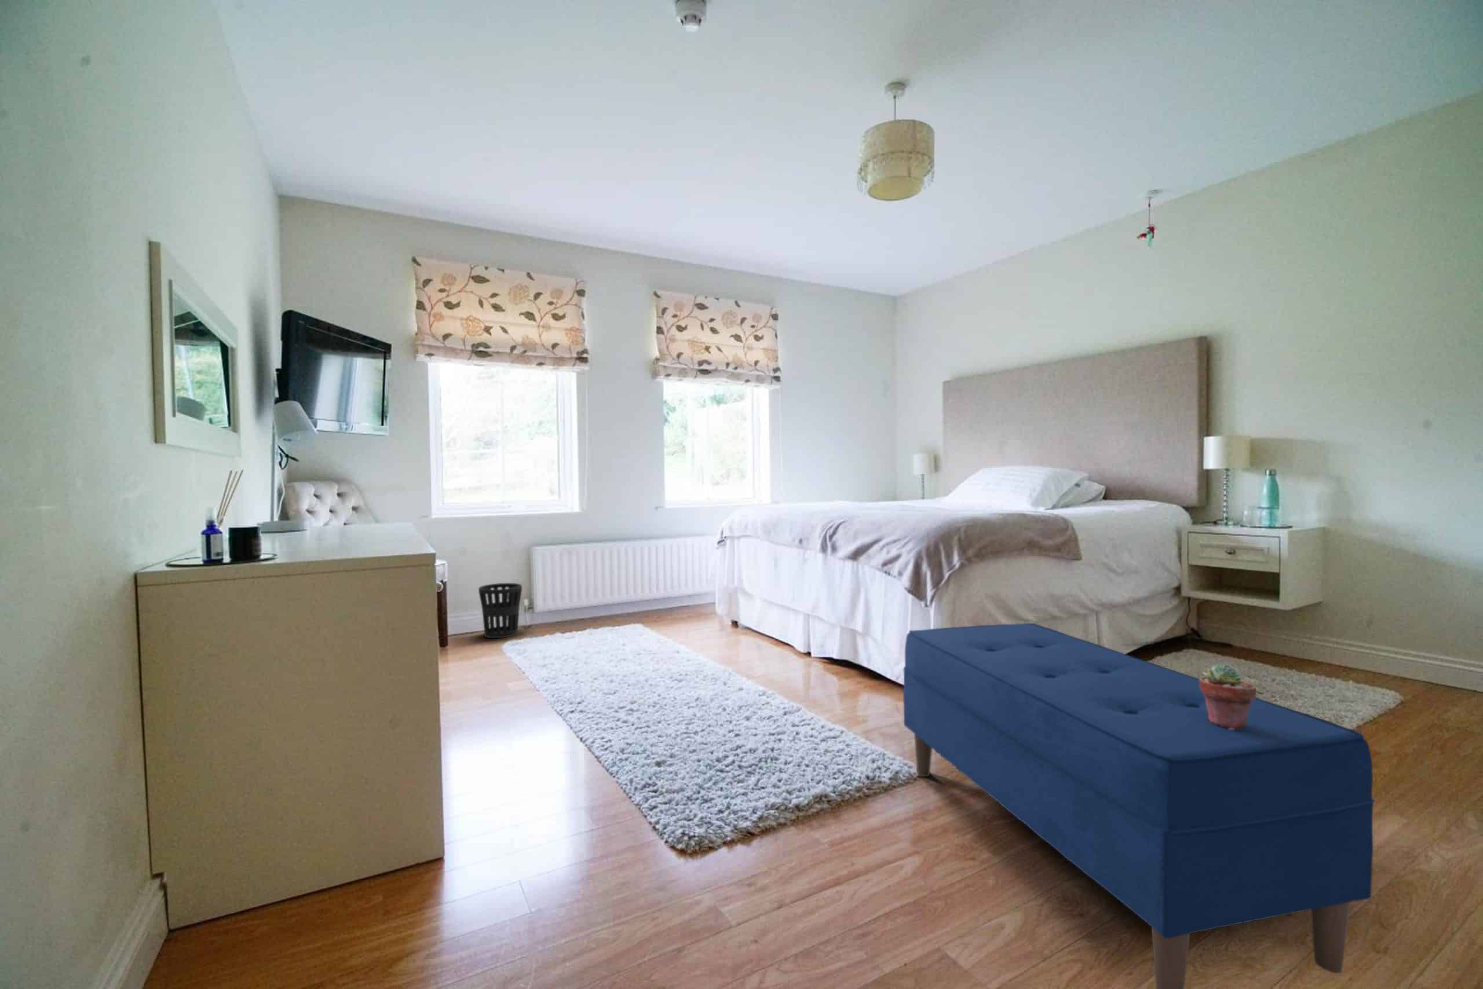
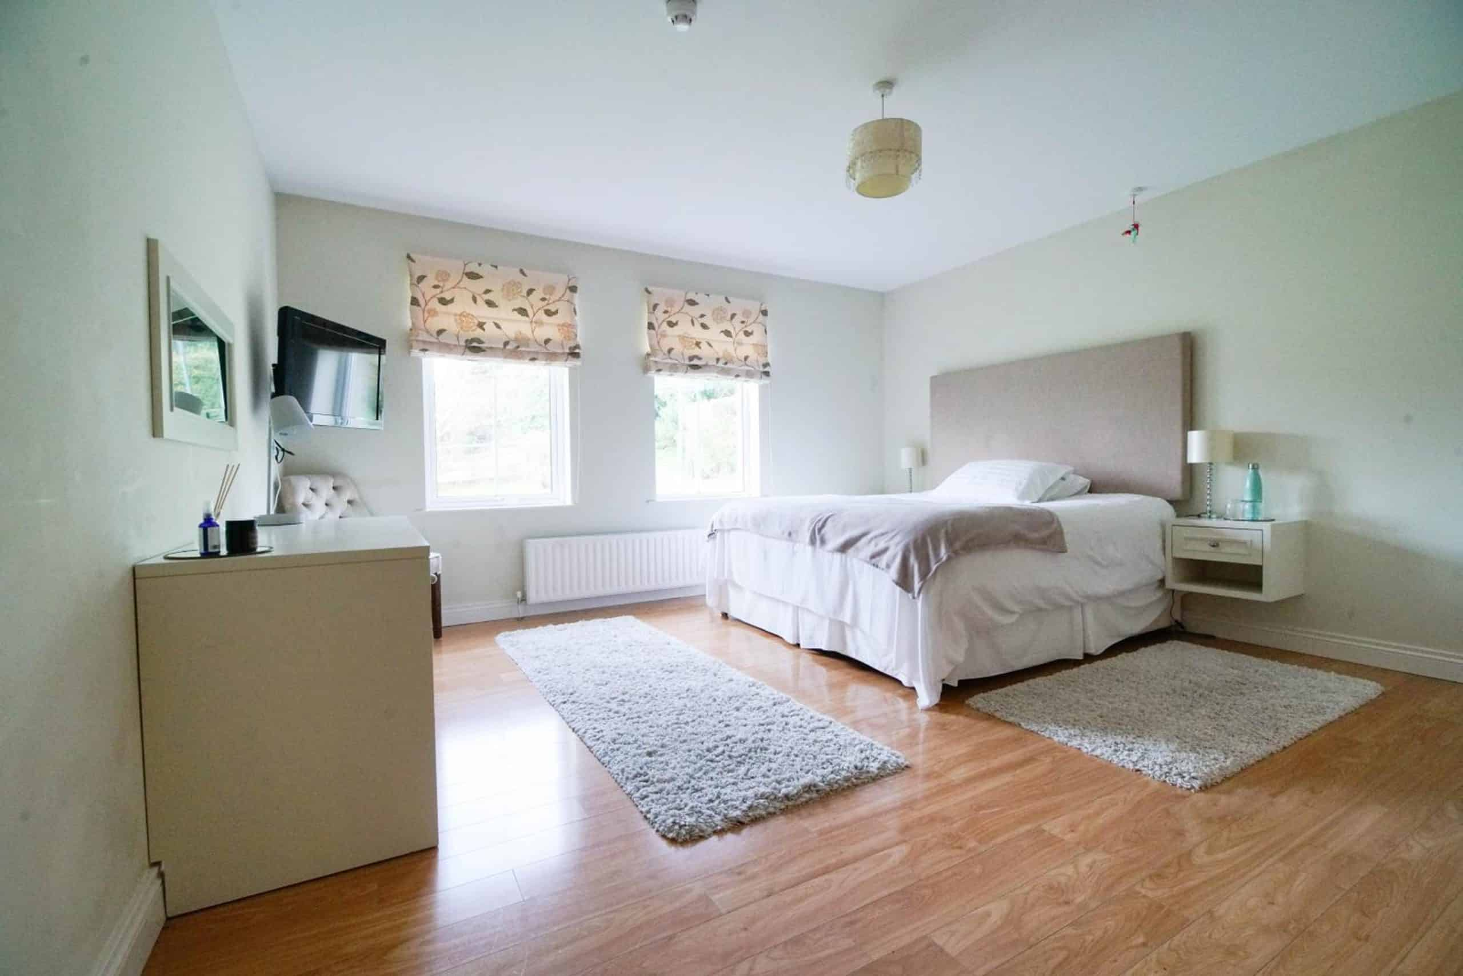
- wastebasket [478,583,522,639]
- potted succulent [1199,663,1257,731]
- bench [902,623,1375,989]
